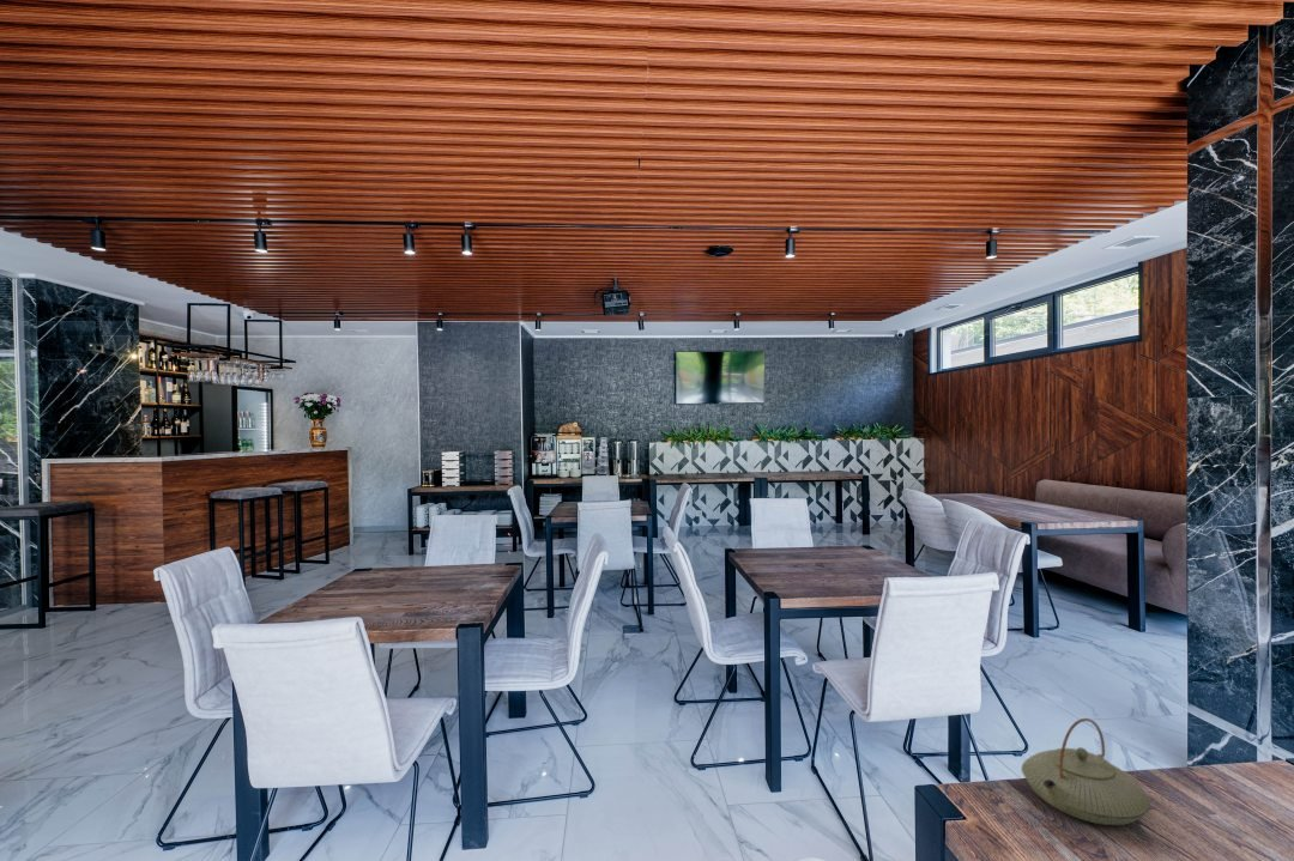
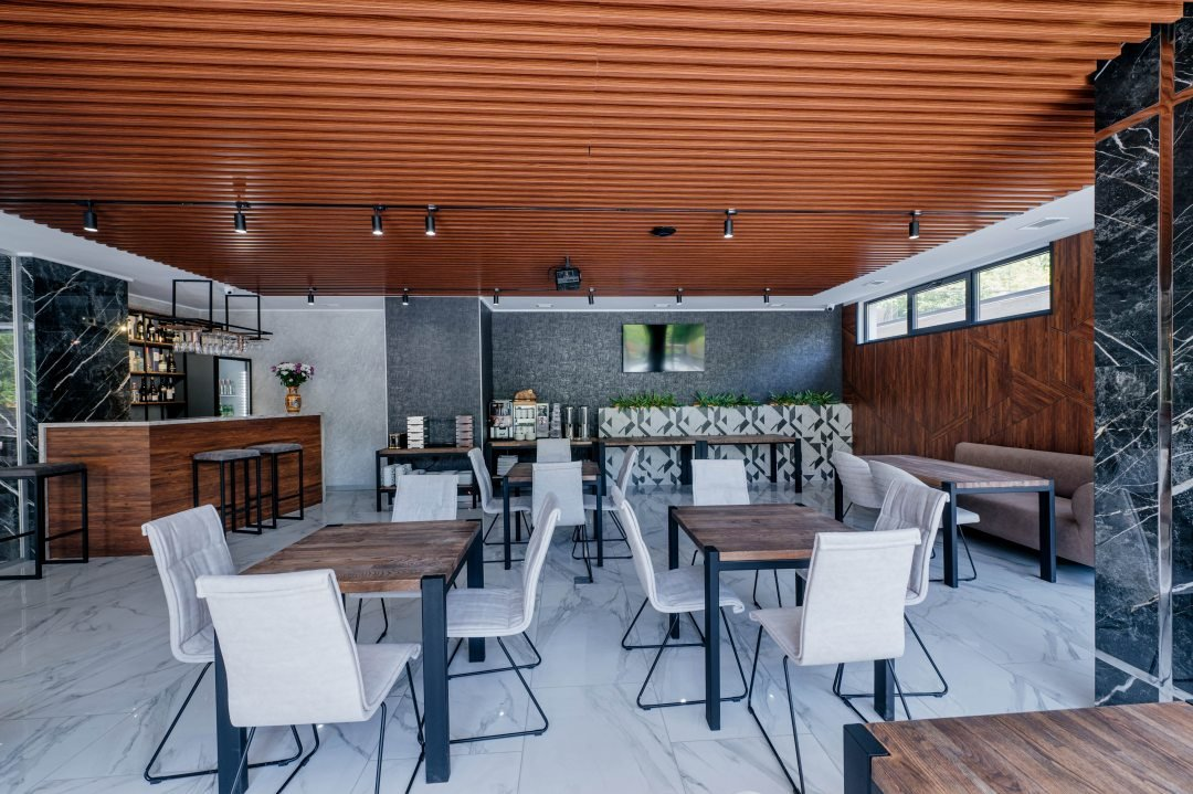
- teapot [1021,717,1151,826]
